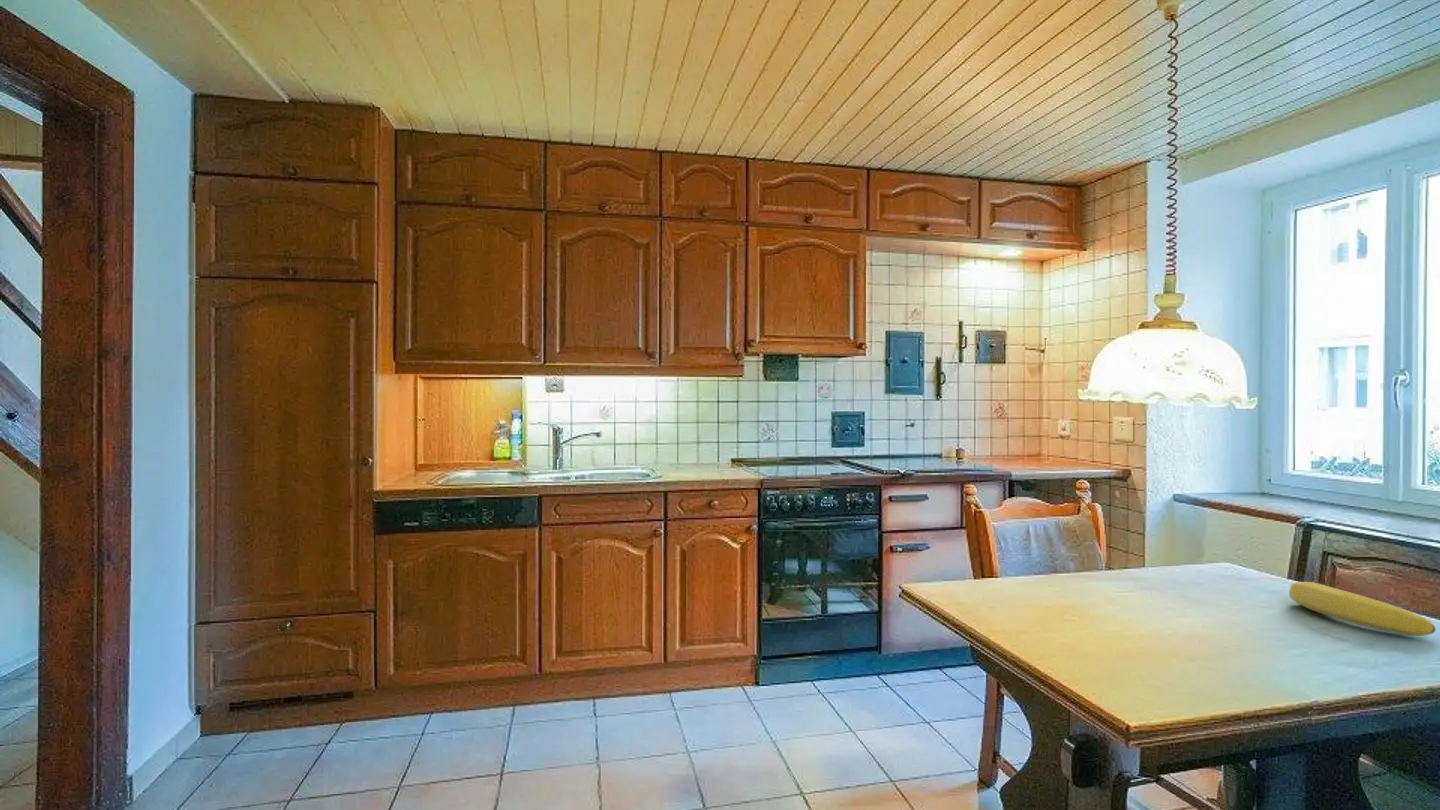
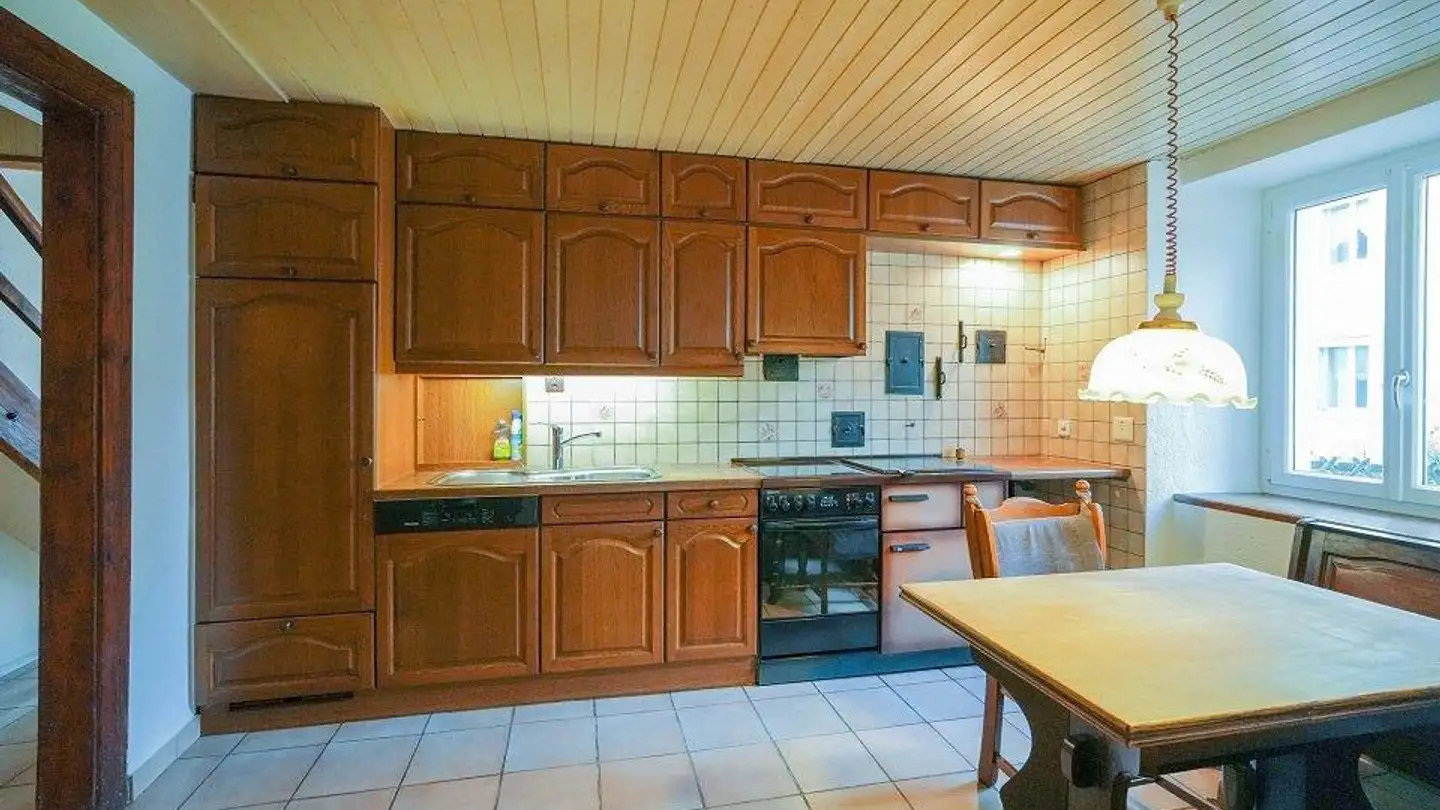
- banana [1288,581,1436,637]
